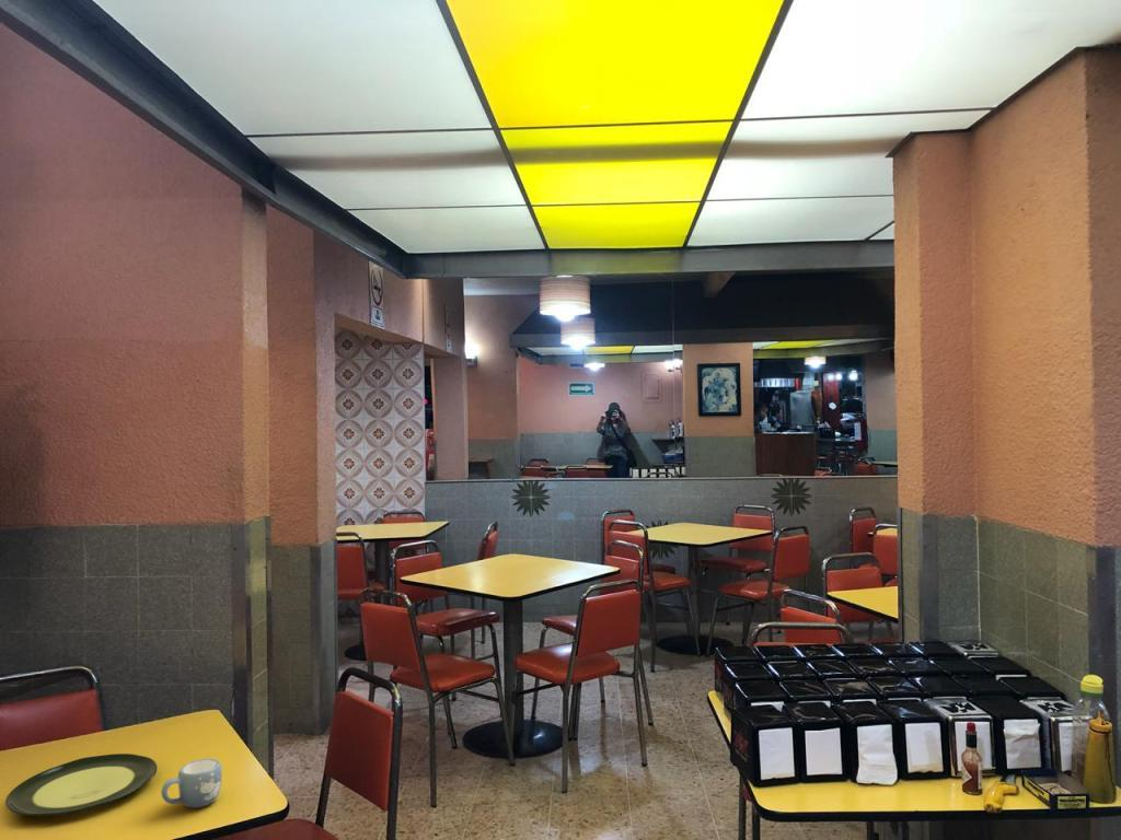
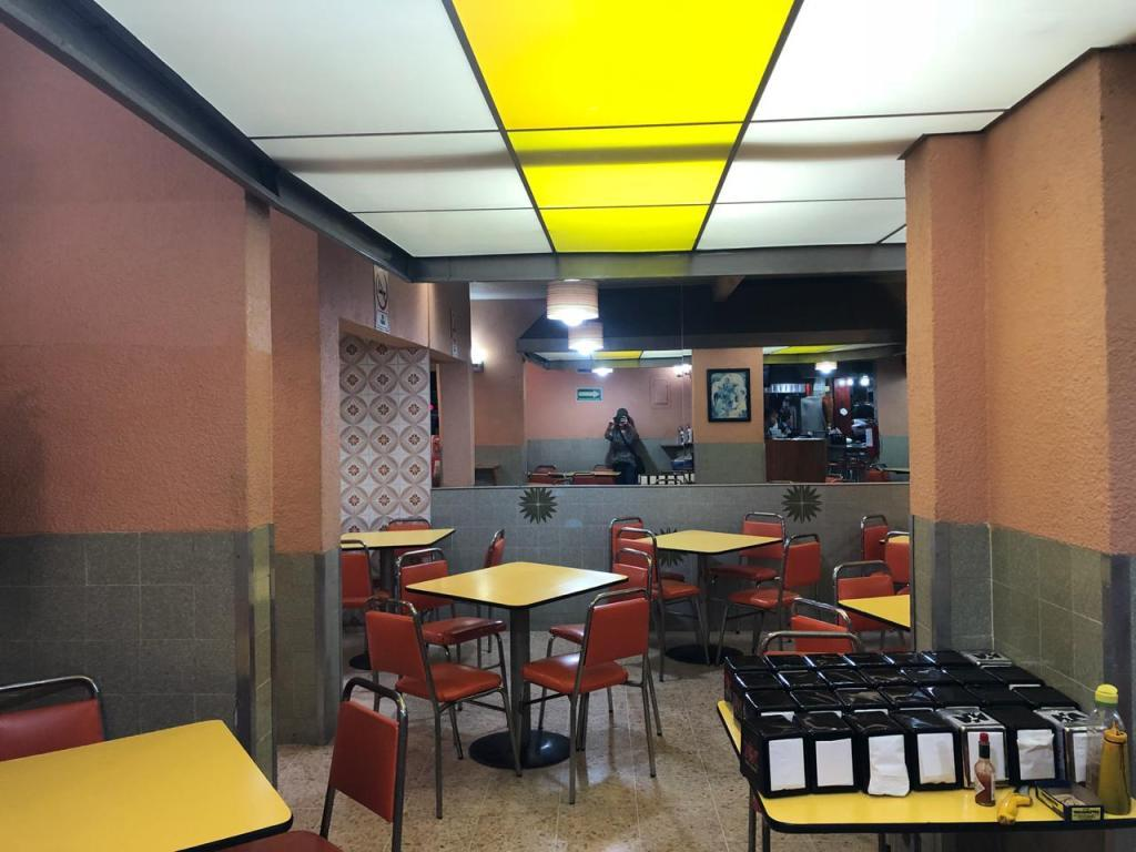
- plate [4,752,159,817]
- mug [160,758,223,809]
